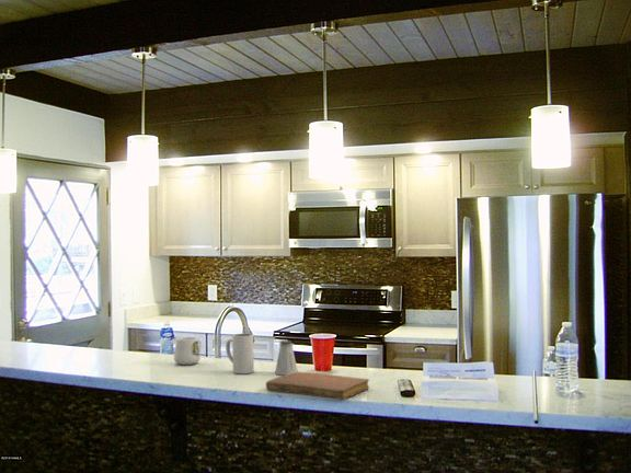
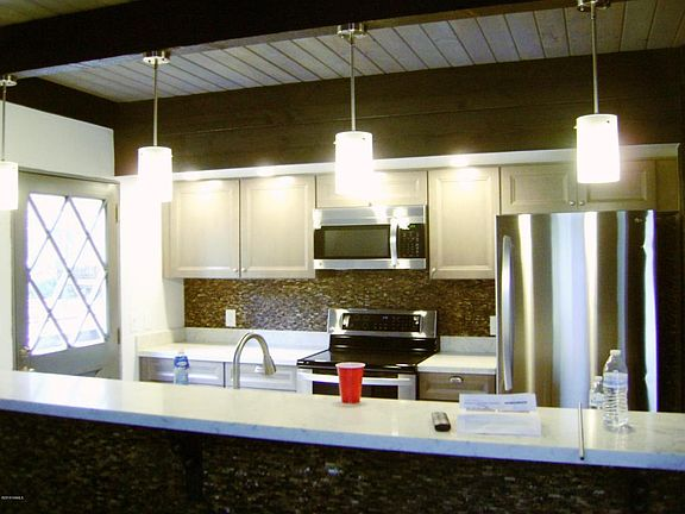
- saltshaker [274,339,299,376]
- mug [225,333,255,374]
- notebook [265,371,370,401]
- mug [173,336,203,366]
